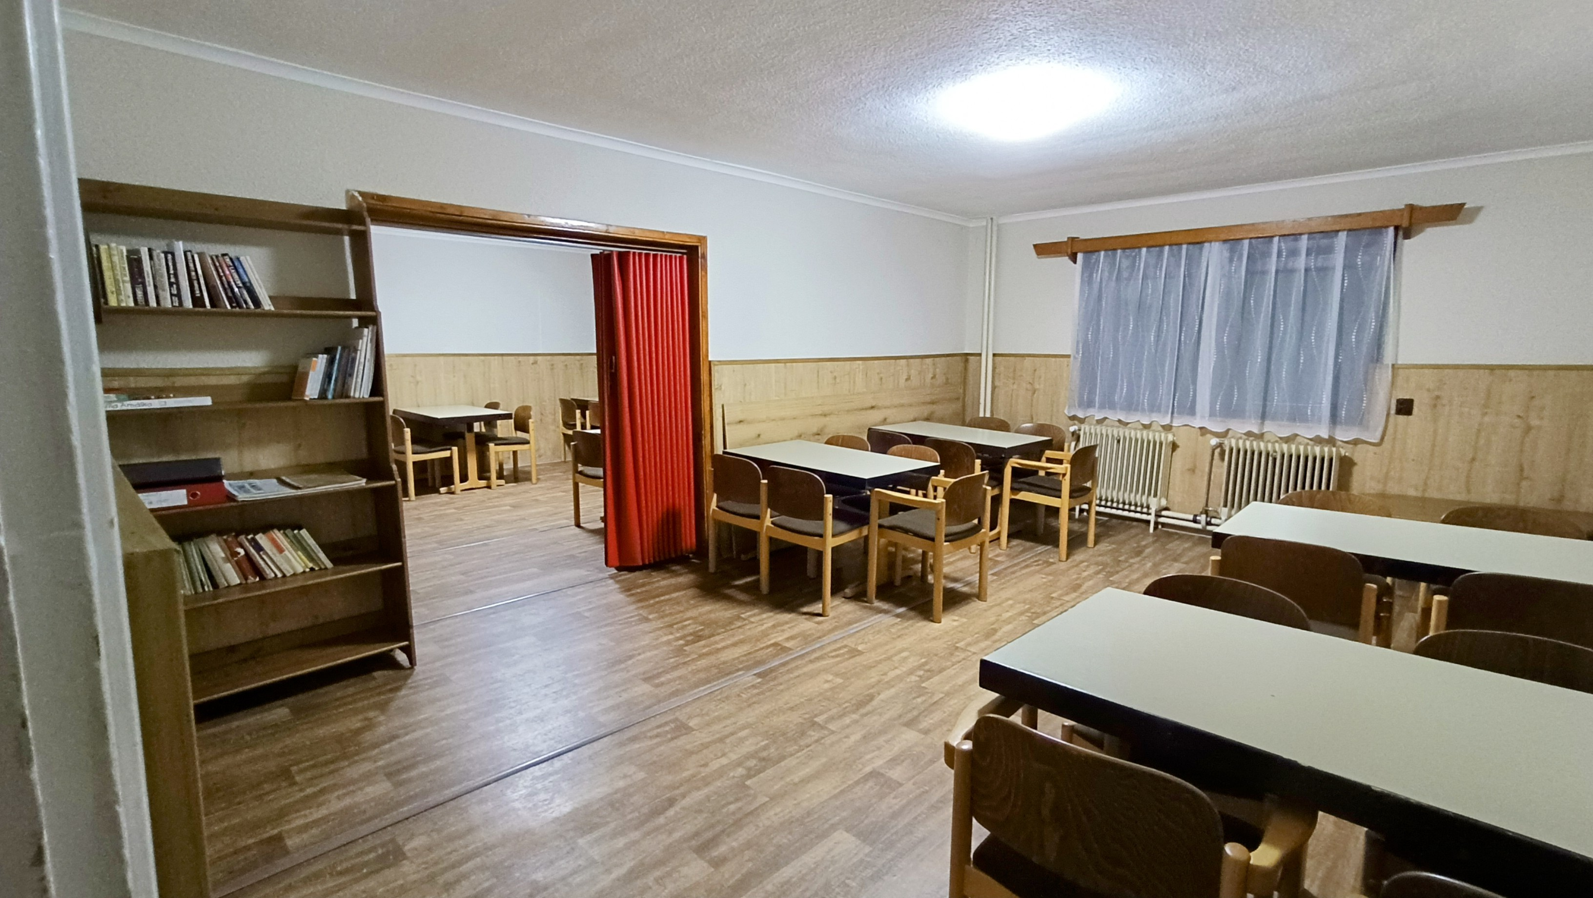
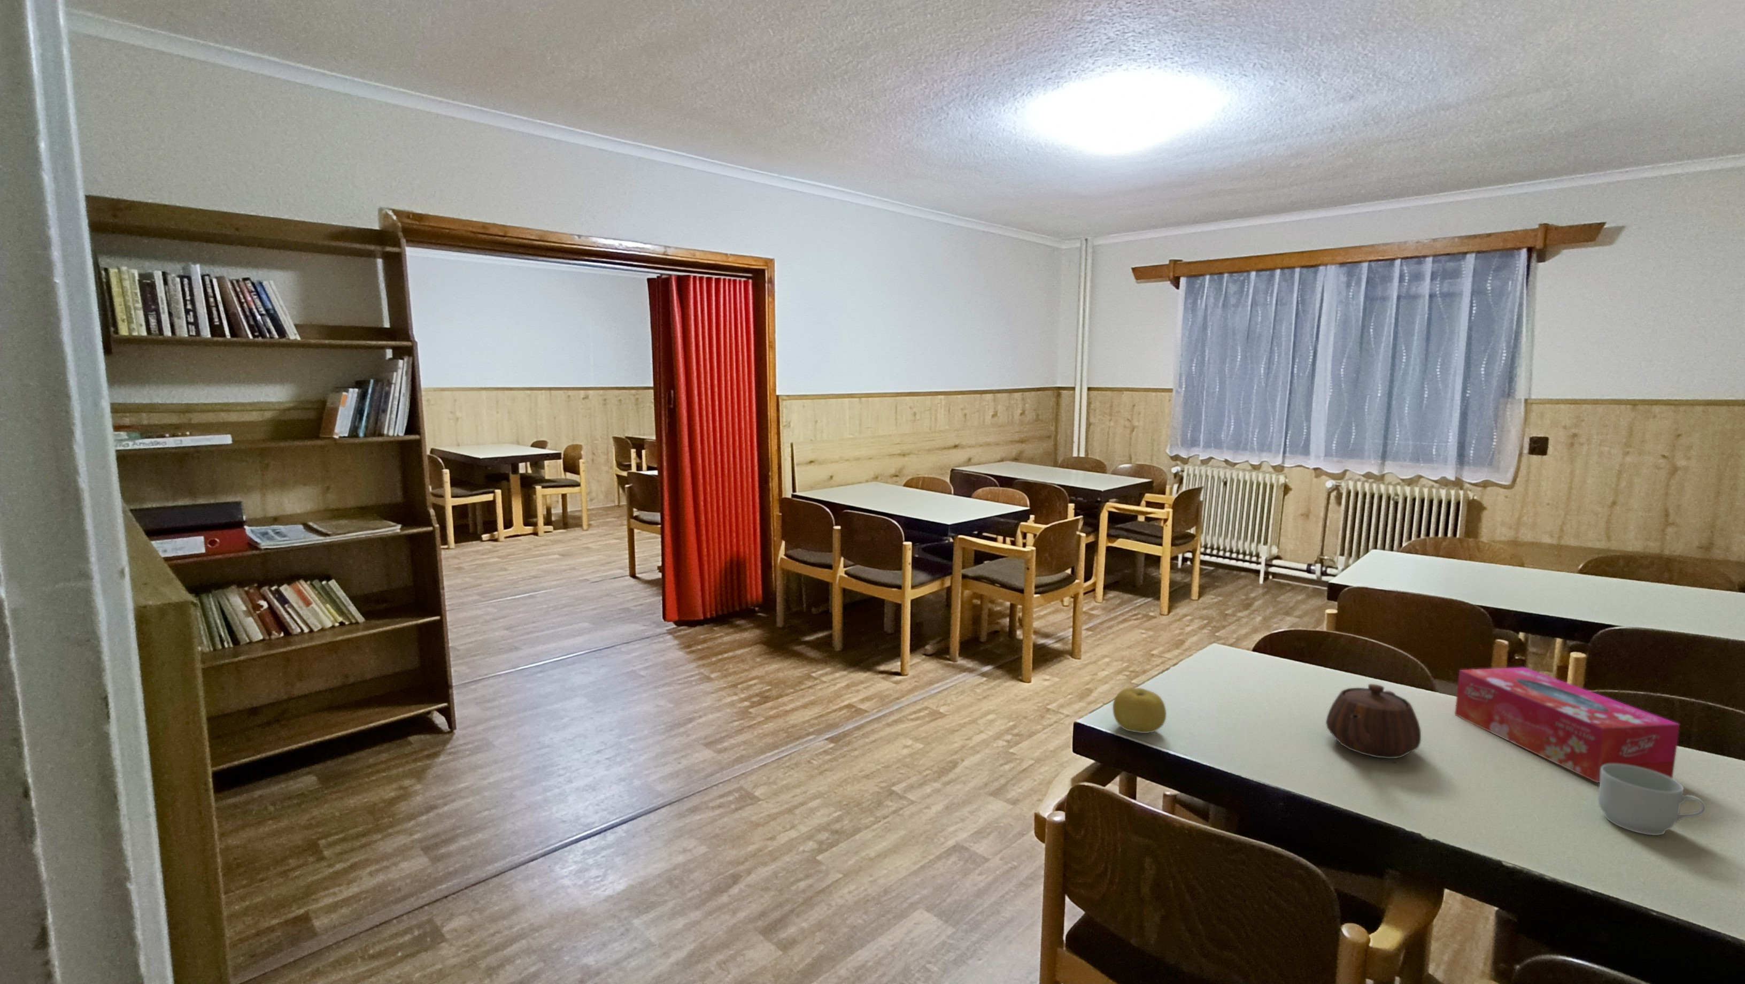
+ fruit [1112,687,1167,734]
+ mug [1598,763,1707,835]
+ teapot [1326,683,1421,759]
+ tissue box [1454,666,1680,784]
